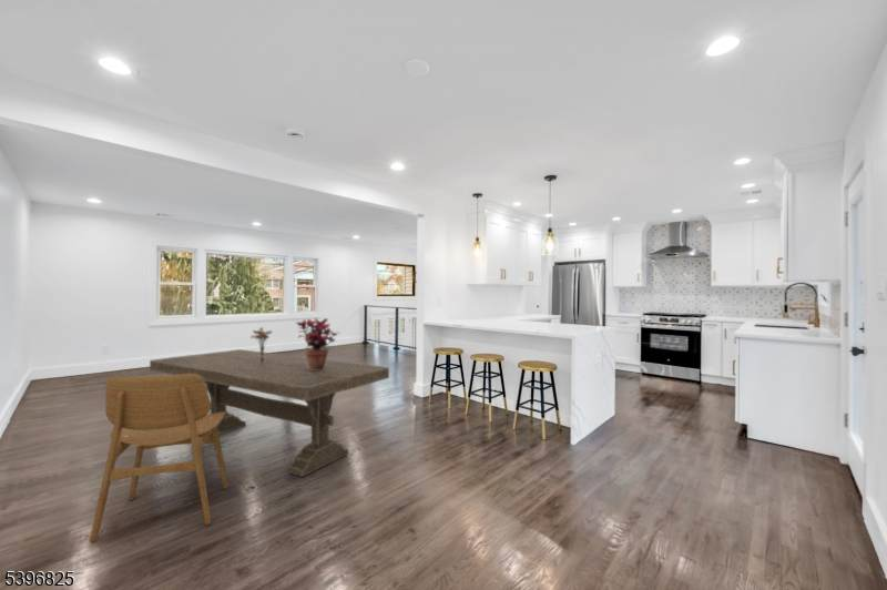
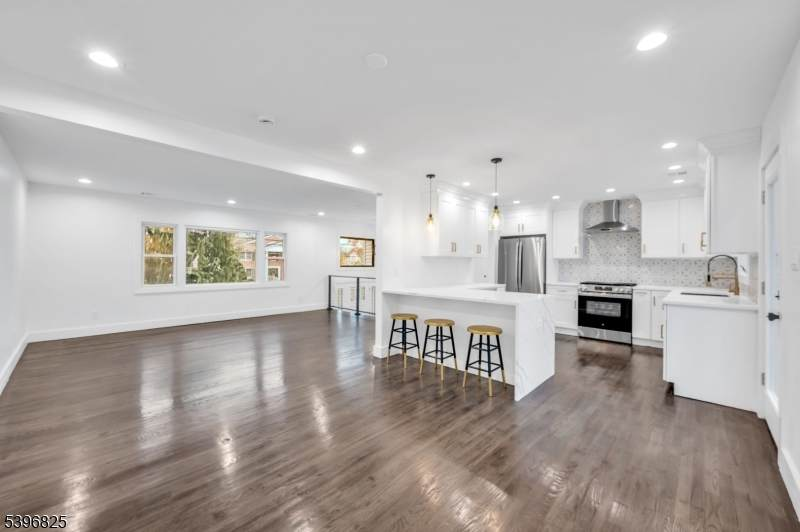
- bouquet [249,326,274,362]
- dining chair [89,374,230,543]
- potted plant [295,317,340,370]
- dining table [149,348,390,478]
